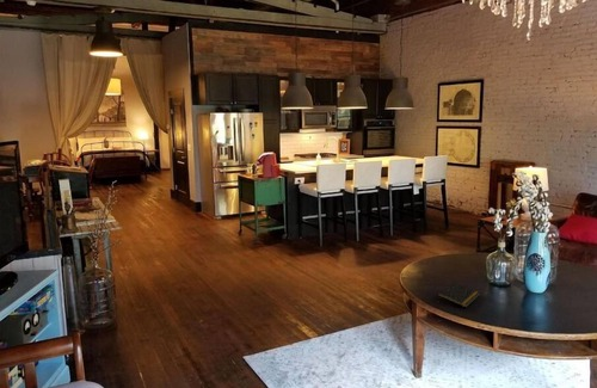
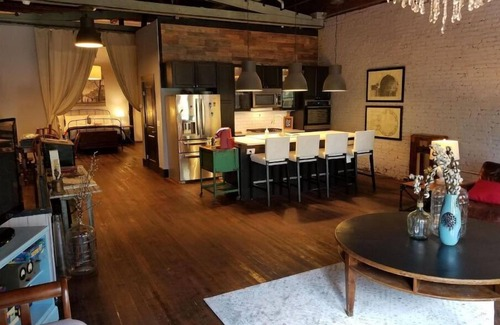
- notepad [437,281,481,308]
